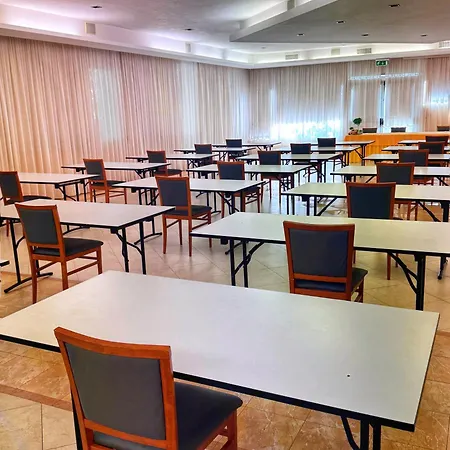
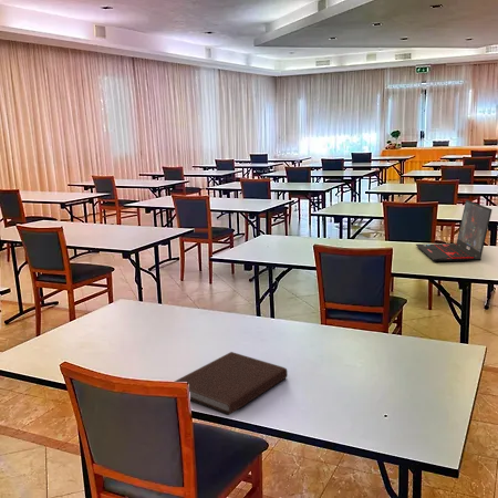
+ notebook [174,351,289,416]
+ laptop [415,199,494,262]
